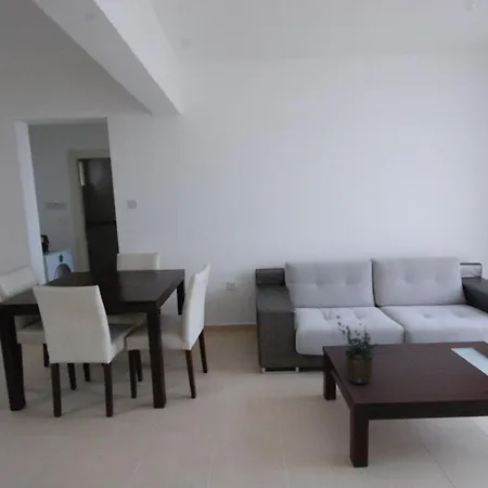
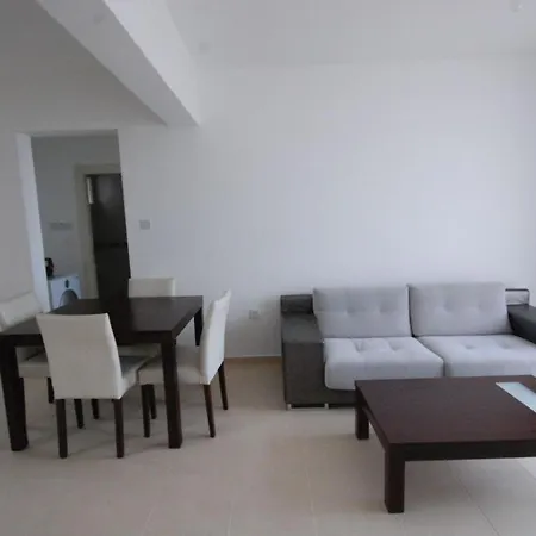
- potted plant [335,314,380,386]
